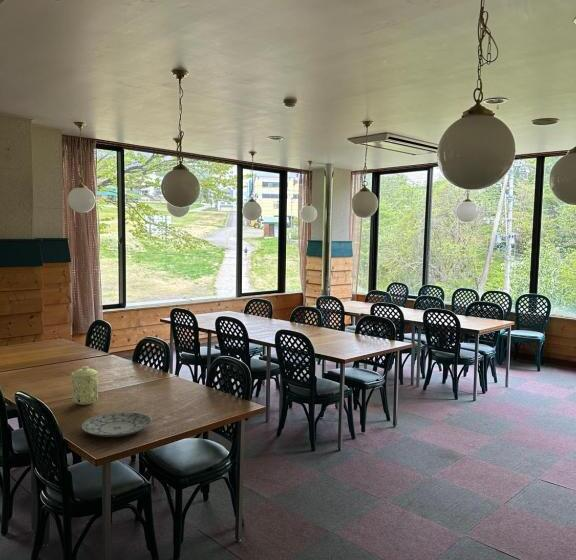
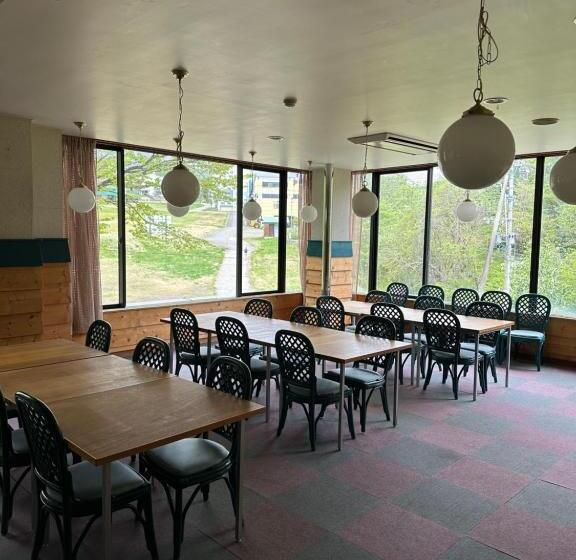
- plate [80,411,153,438]
- mug [71,365,100,406]
